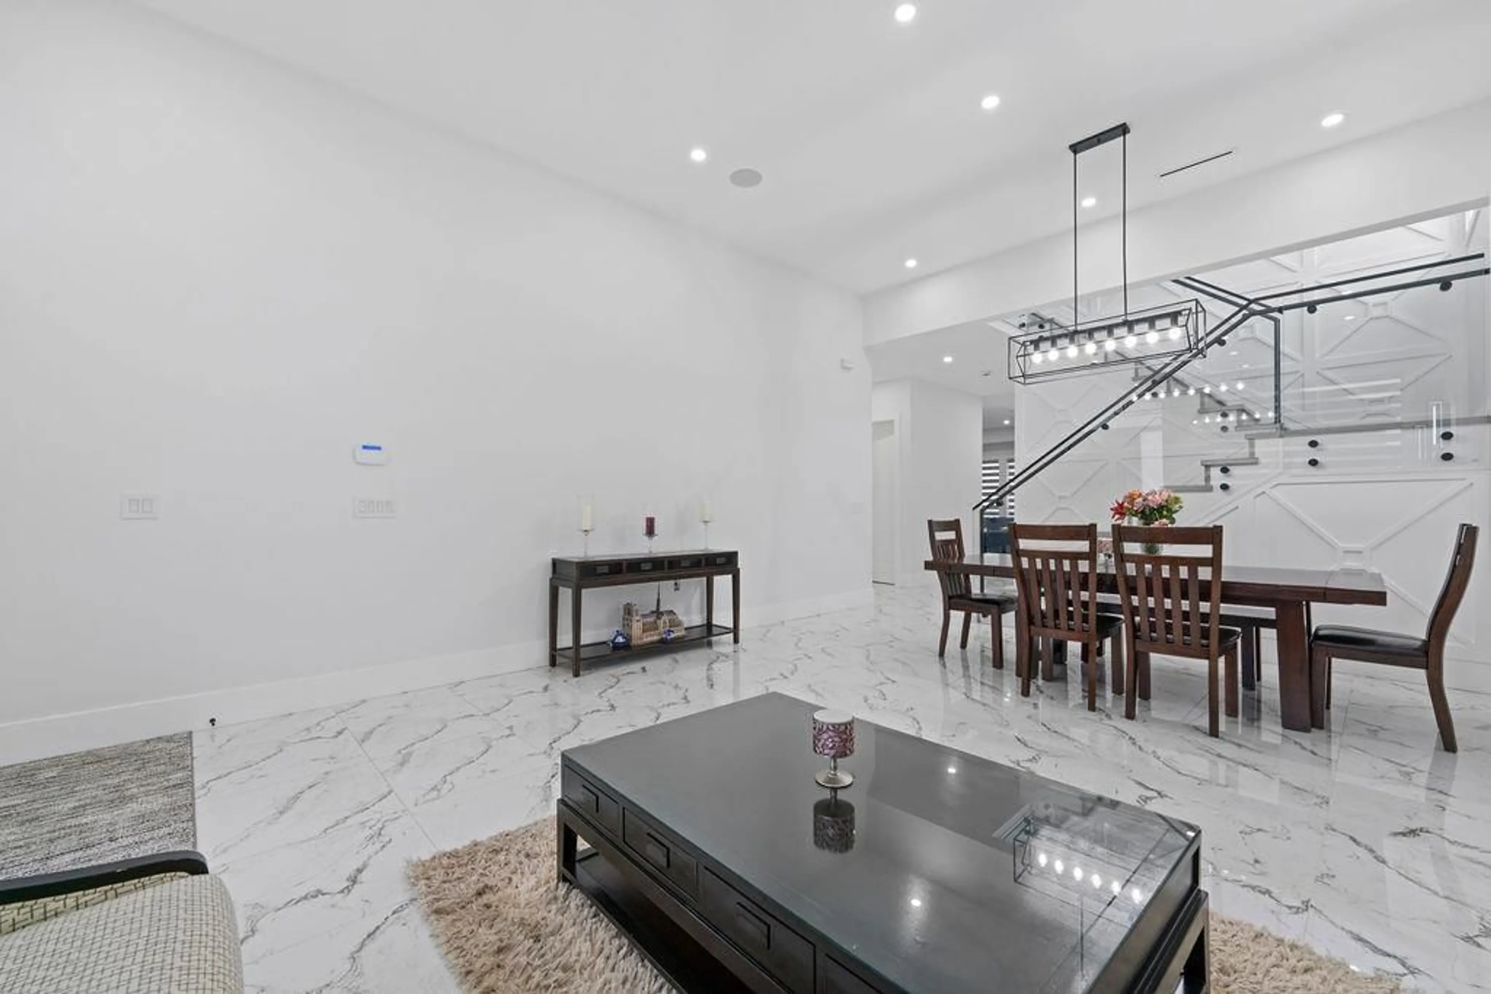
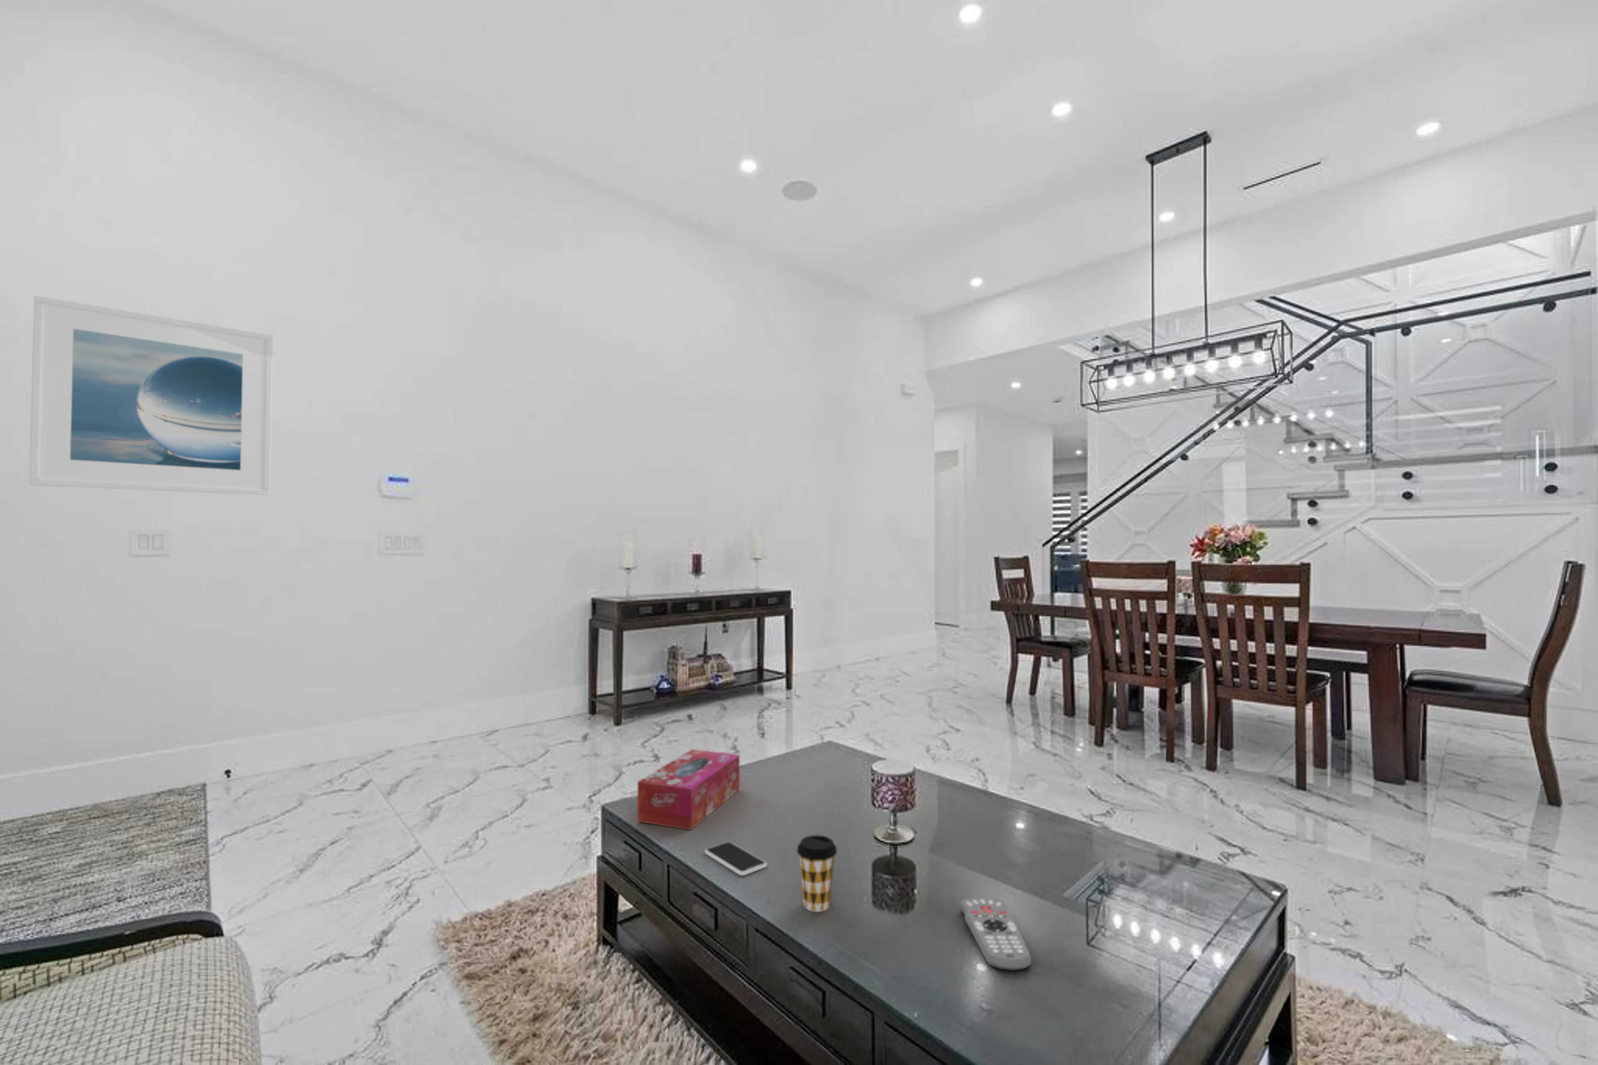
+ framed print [29,295,273,496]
+ remote control [960,897,1032,971]
+ smartphone [705,842,767,876]
+ tissue box [636,749,740,831]
+ coffee cup [797,834,837,913]
